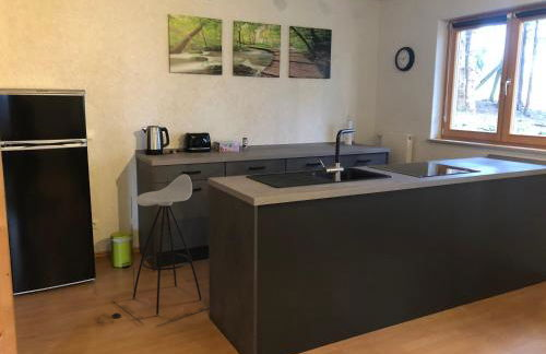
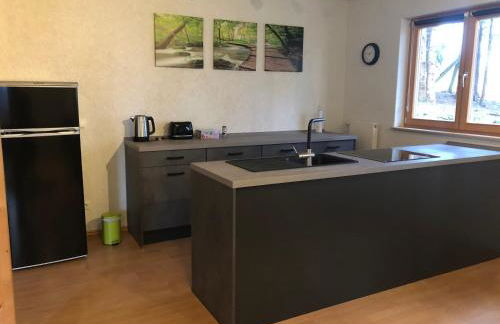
- stool [93,173,210,328]
